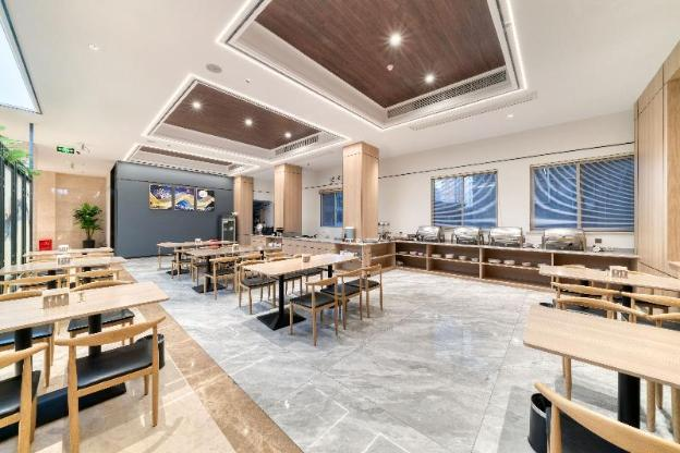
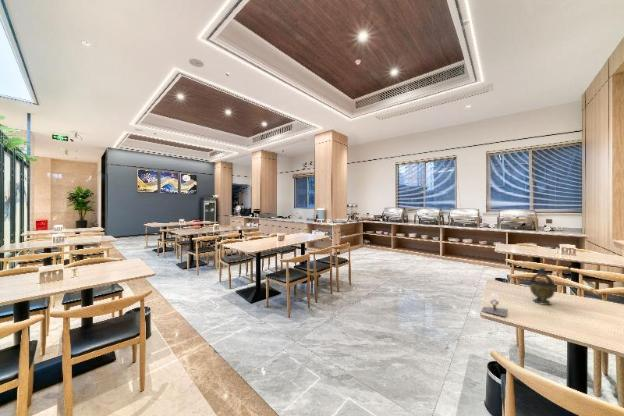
+ teapot [529,267,556,306]
+ napkin holder [480,292,509,318]
